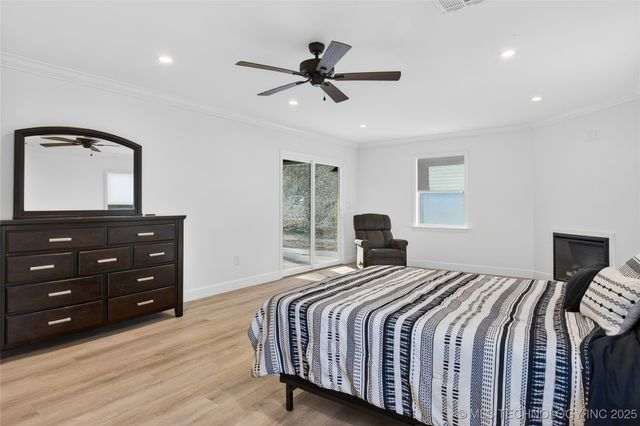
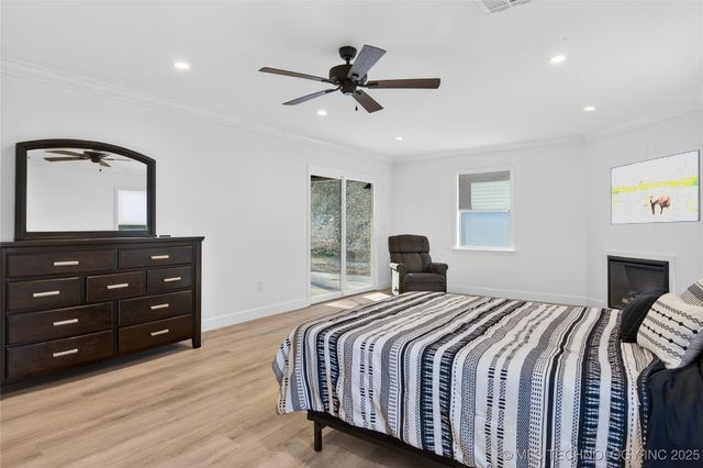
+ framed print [610,148,702,225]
